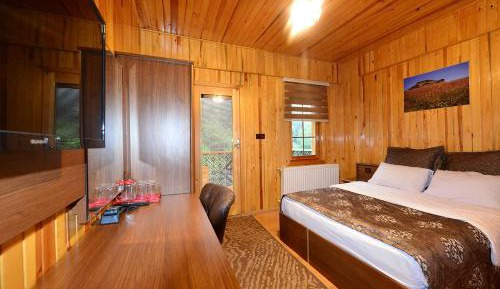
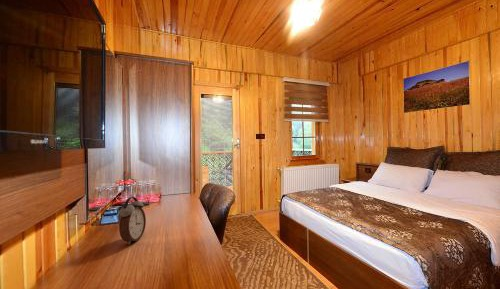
+ alarm clock [118,196,147,246]
